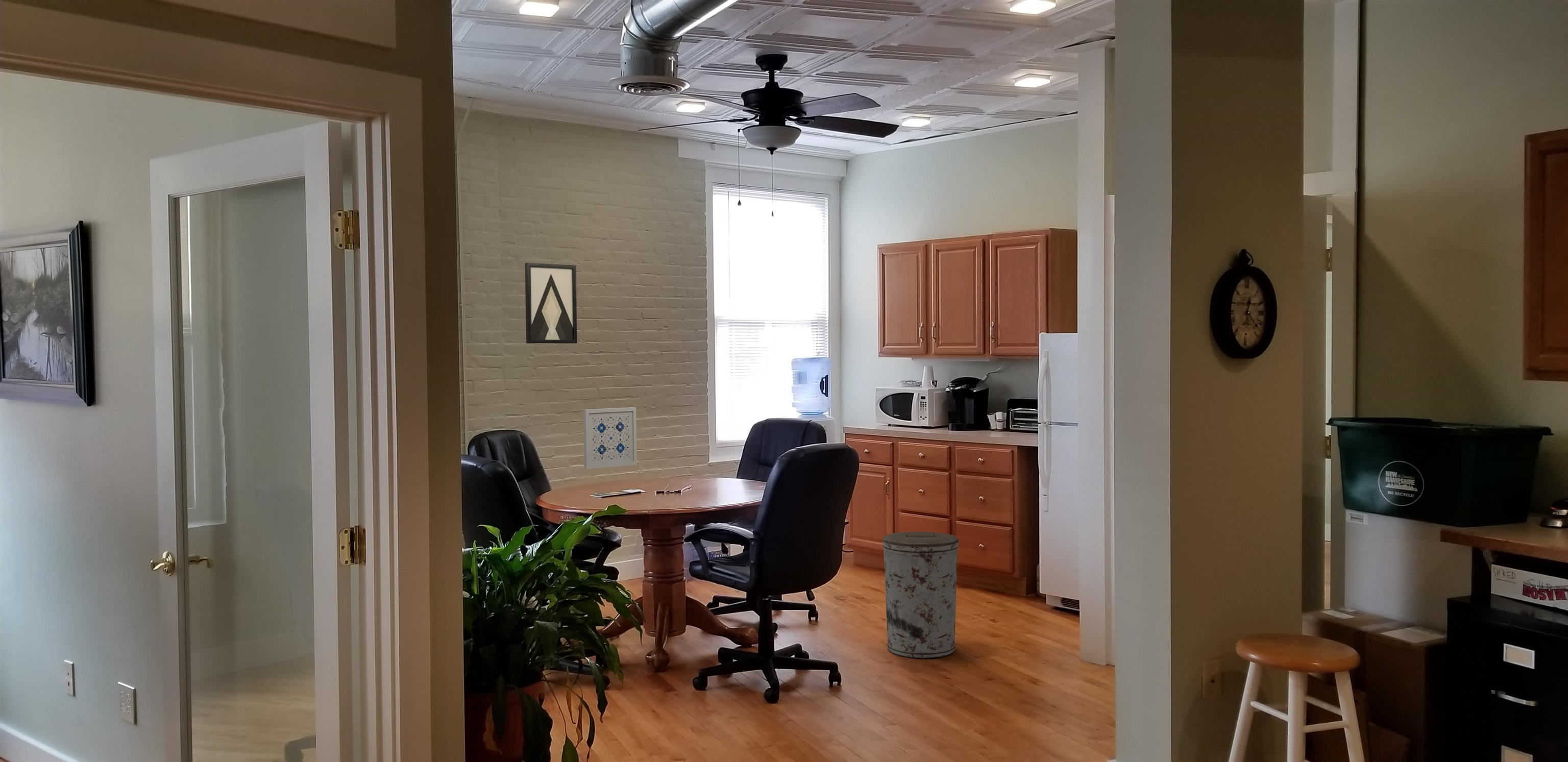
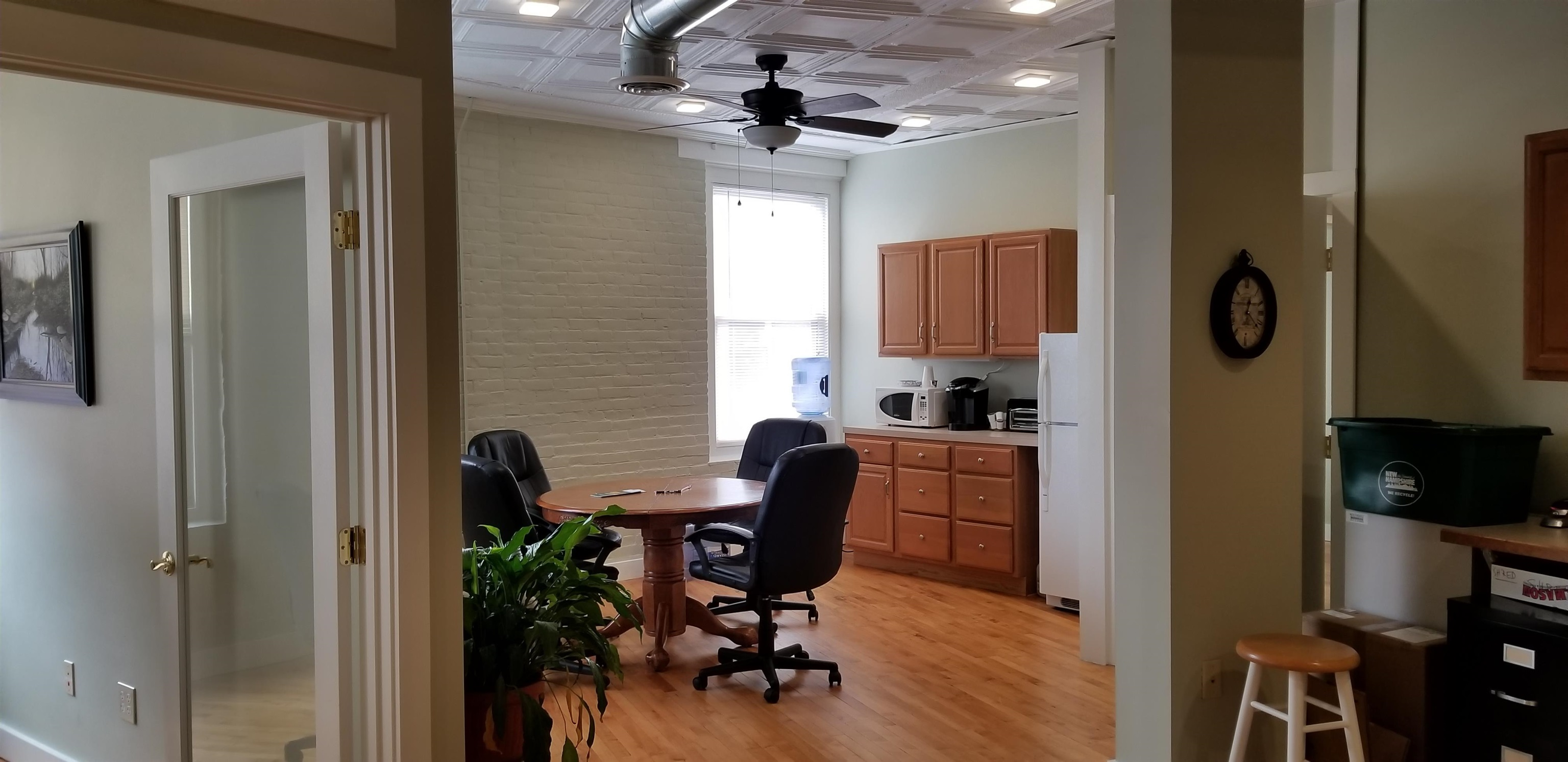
- wall art [525,262,578,344]
- trash can [881,531,959,659]
- wall art [583,407,638,470]
